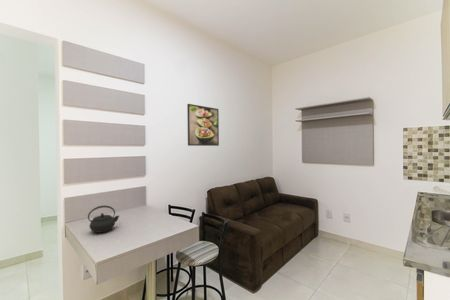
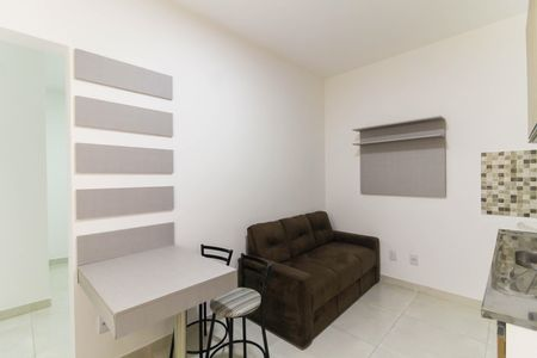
- kettle [87,205,120,234]
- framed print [186,103,220,147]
